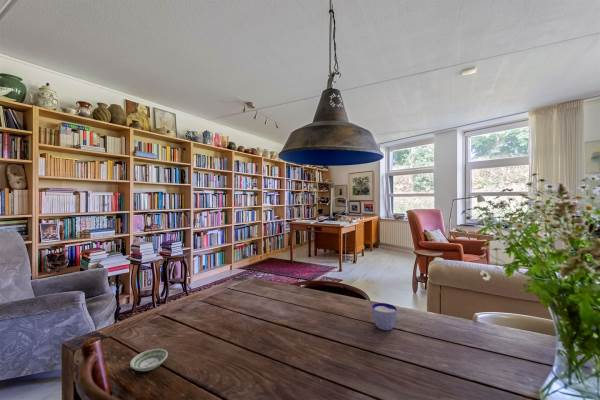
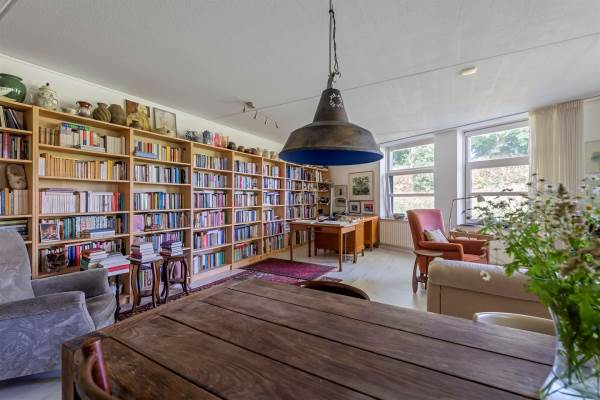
- cup [371,302,398,331]
- saucer [129,348,169,372]
